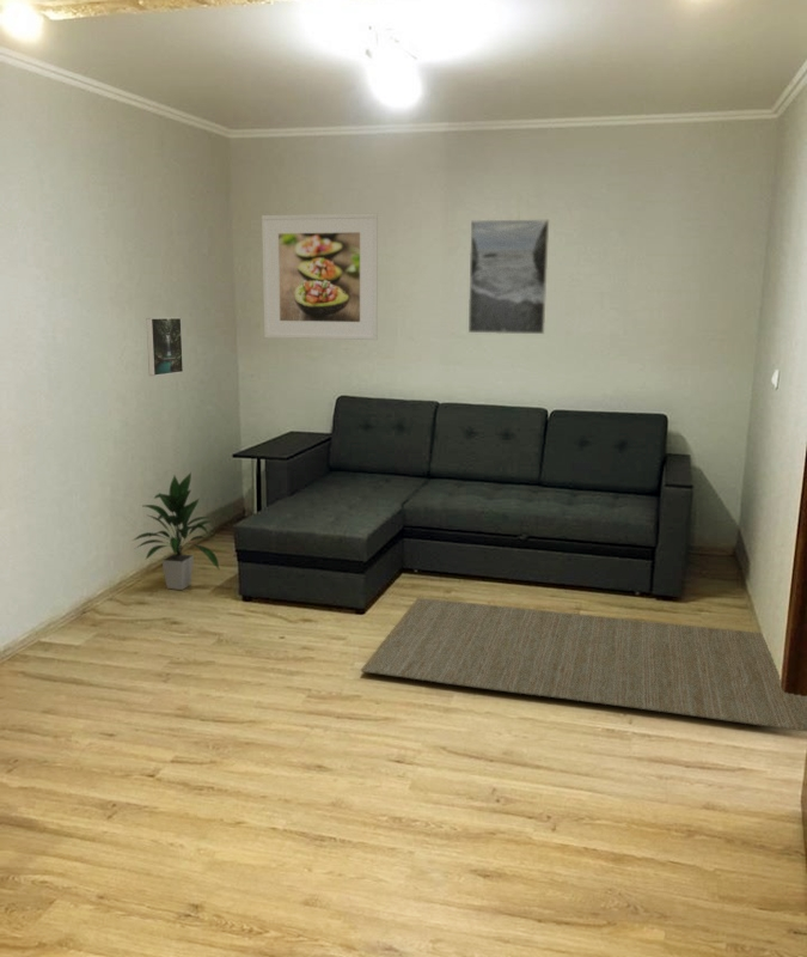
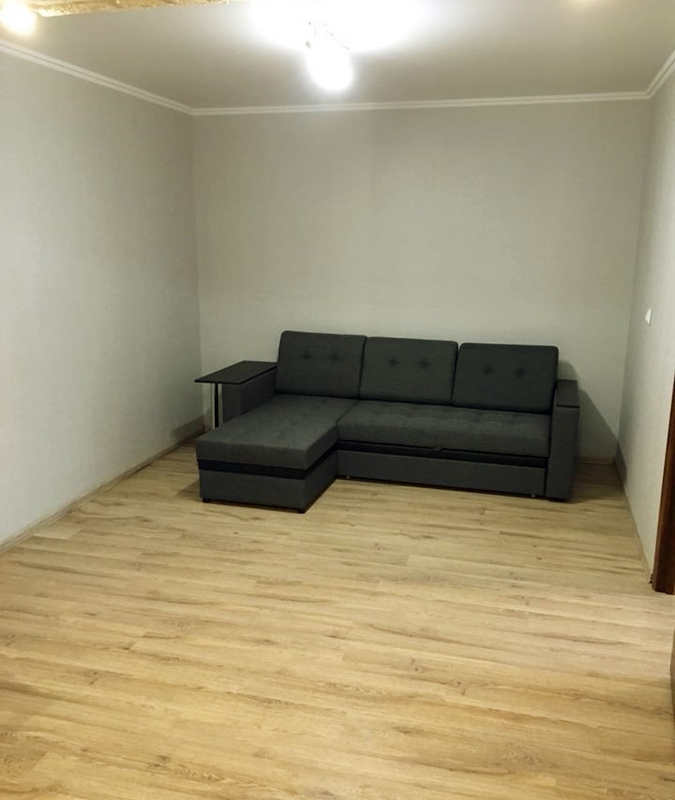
- rug [360,595,807,732]
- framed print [145,317,184,377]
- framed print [467,219,550,335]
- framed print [261,212,379,341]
- indoor plant [132,471,220,591]
